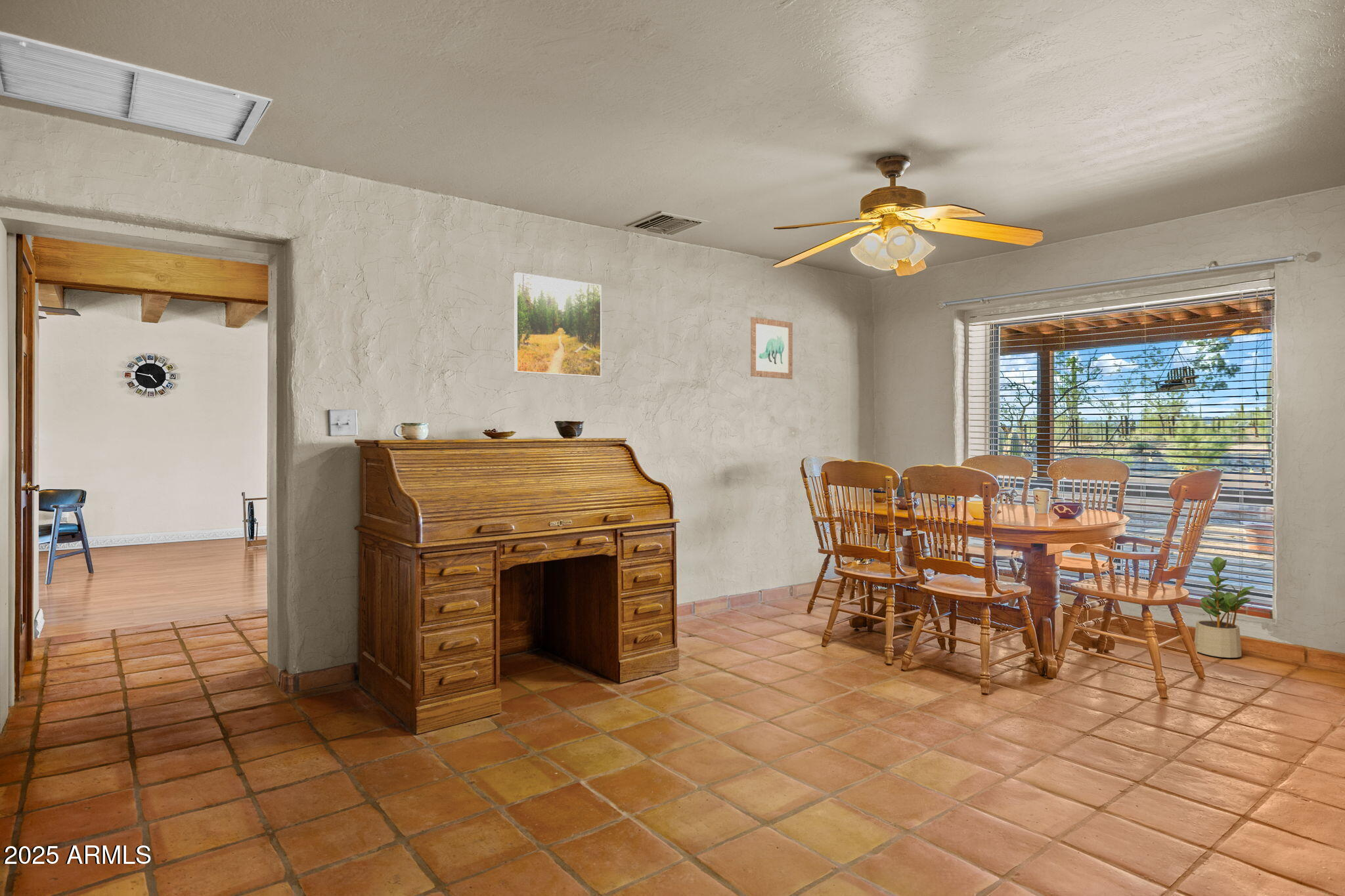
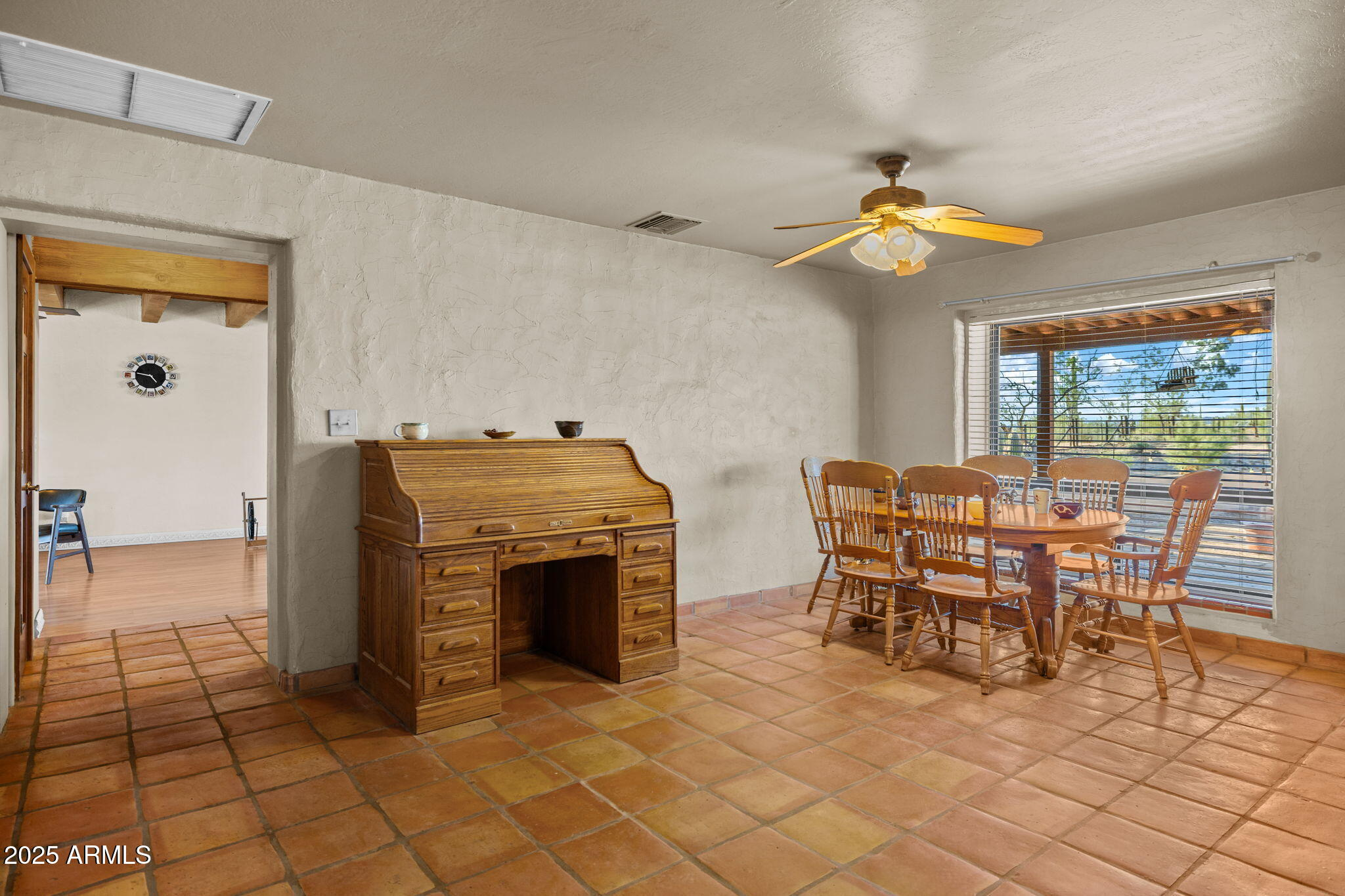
- potted plant [1193,557,1256,658]
- wall art [750,316,793,379]
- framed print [513,272,602,378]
